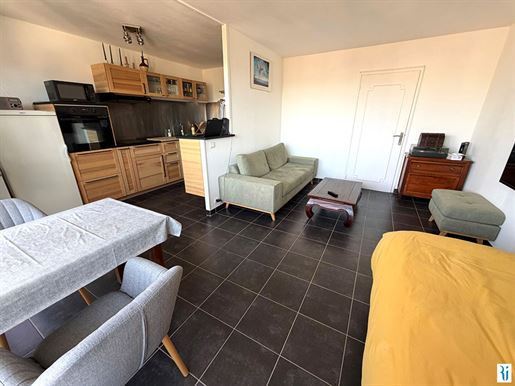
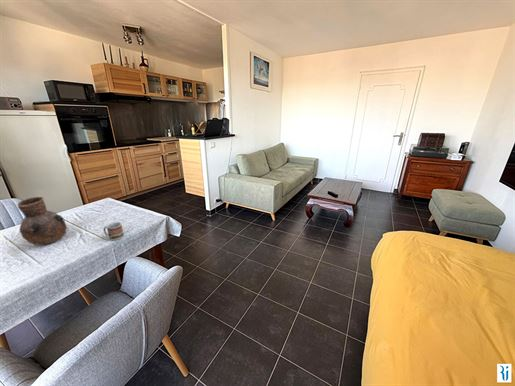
+ cup [102,221,125,241]
+ vase [16,196,68,246]
